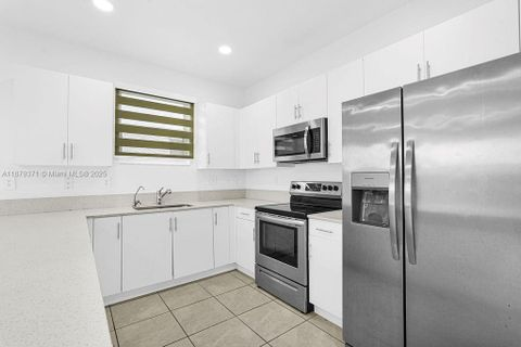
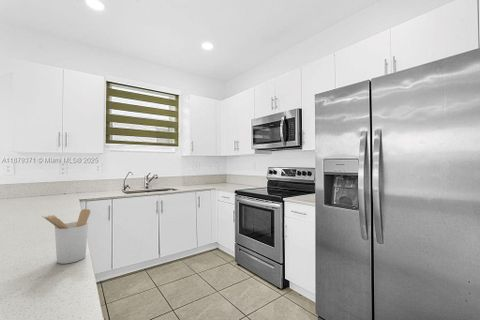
+ utensil holder [41,208,91,265]
